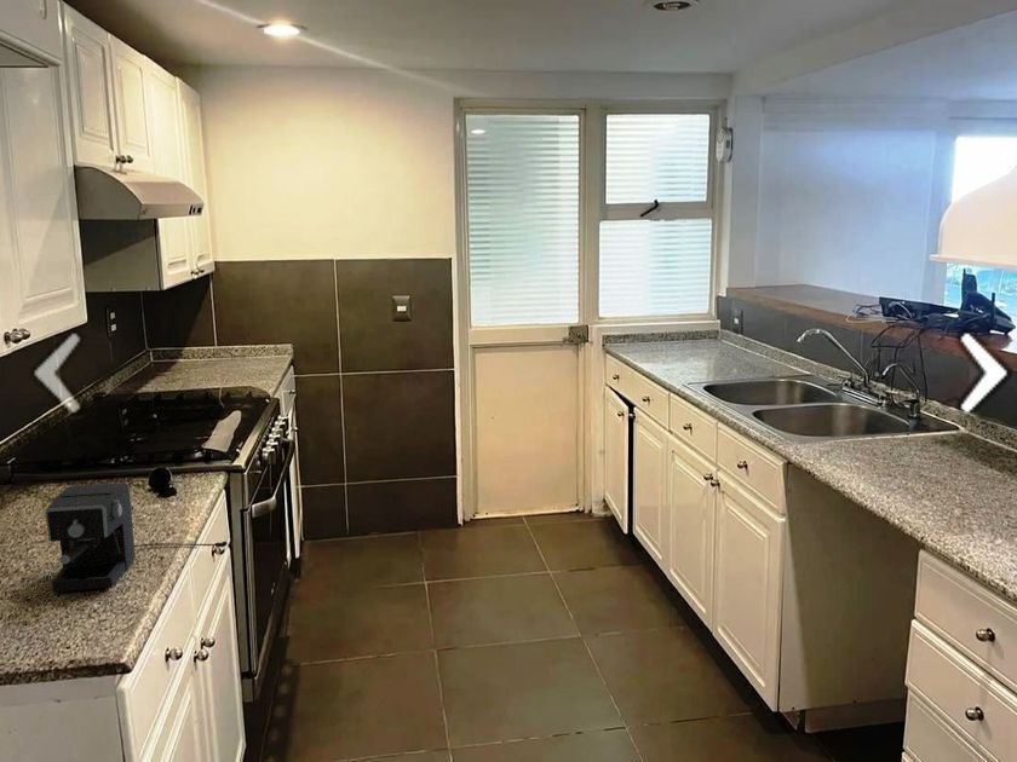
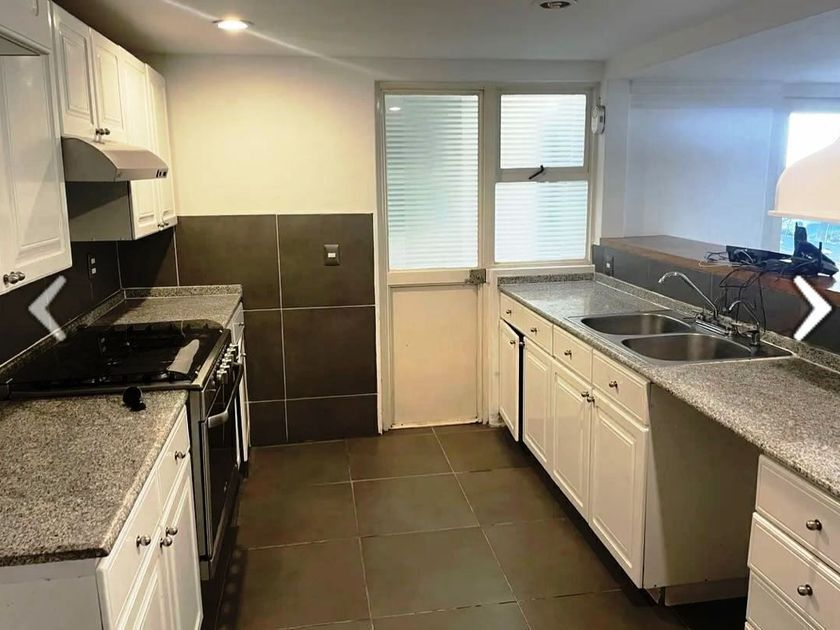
- coffee maker [44,481,229,593]
